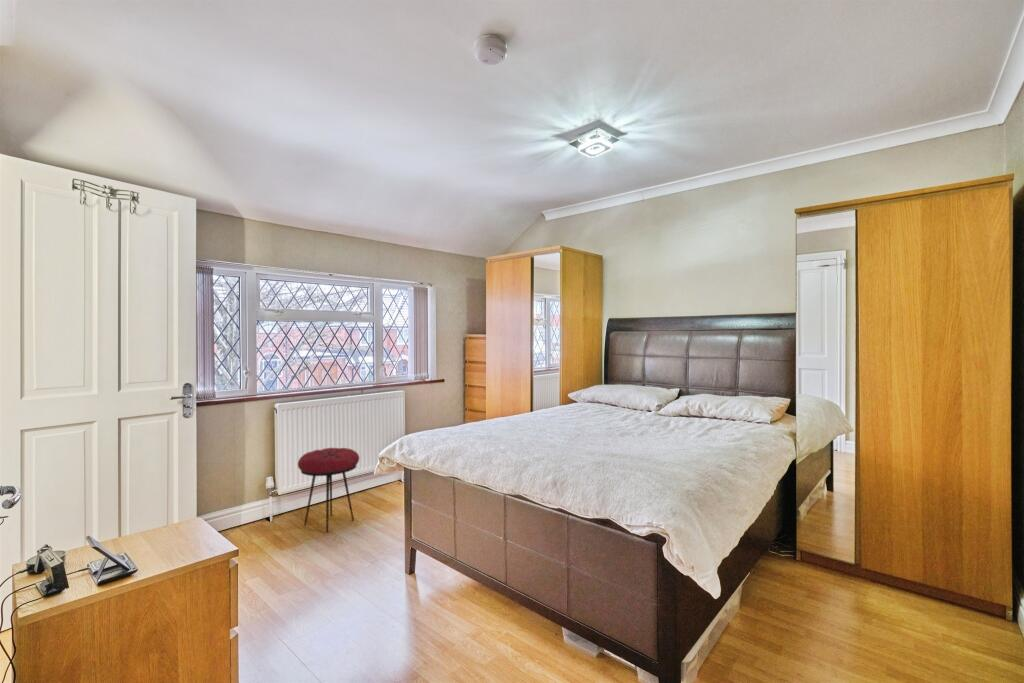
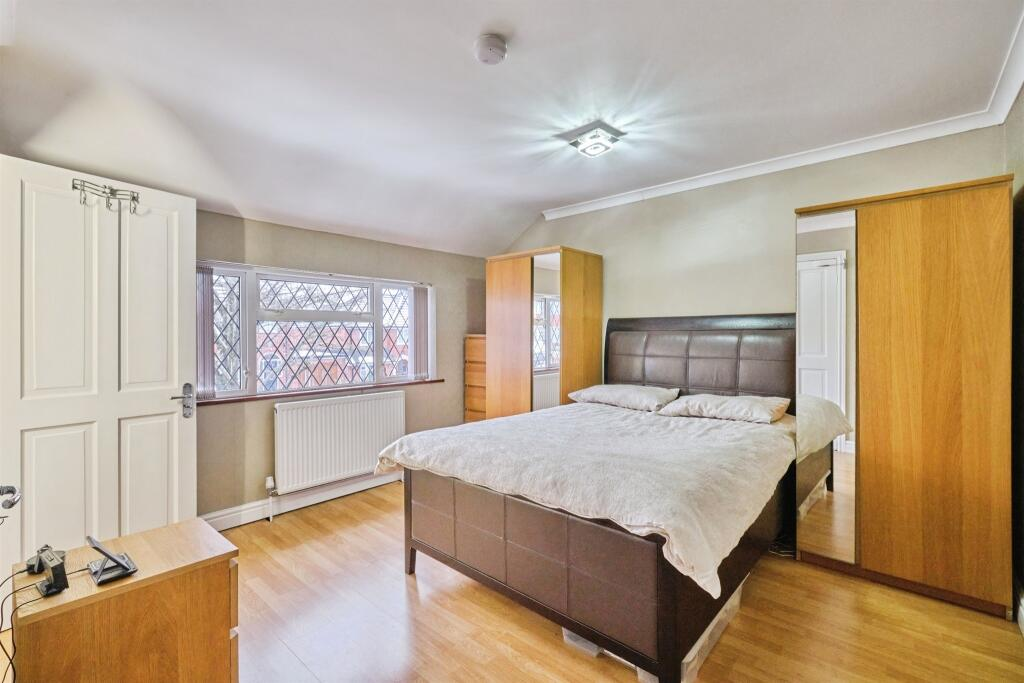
- stool [297,447,360,533]
